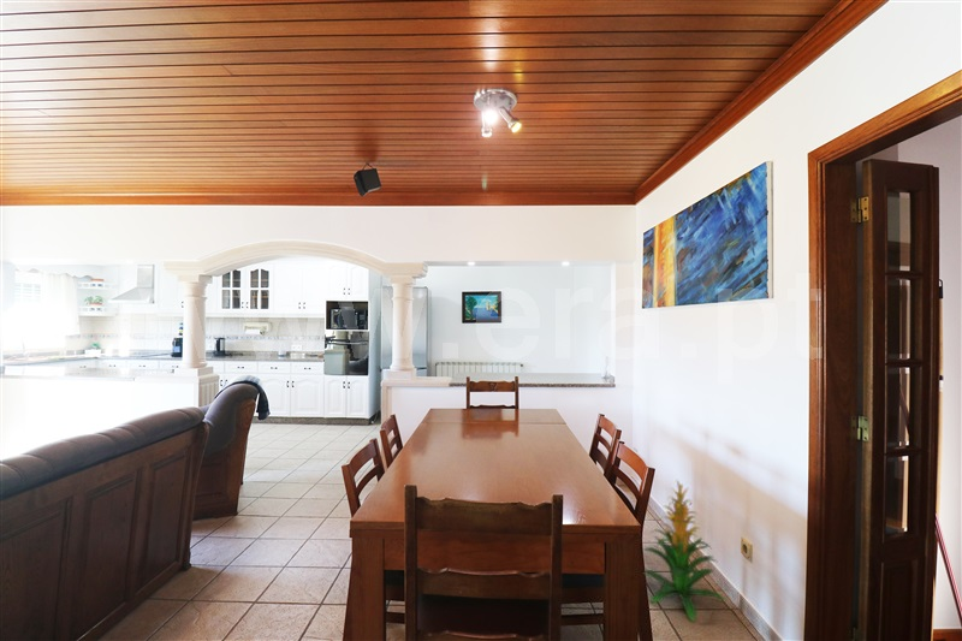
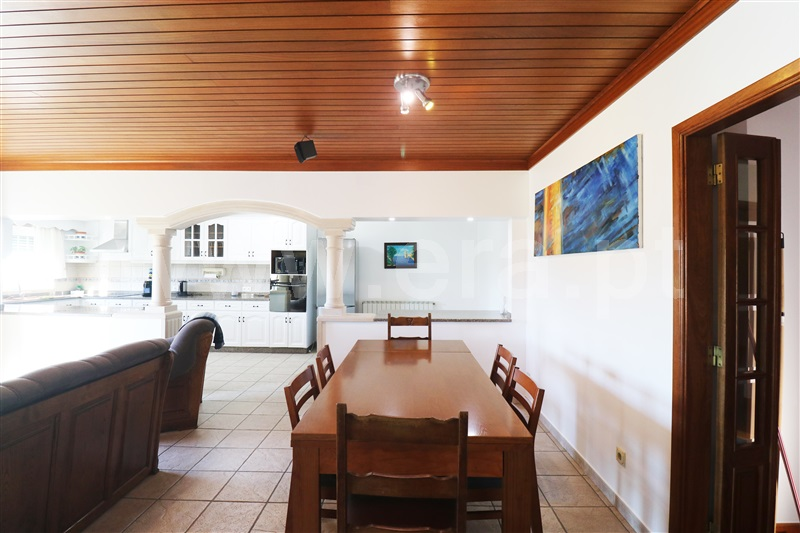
- indoor plant [643,479,729,622]
